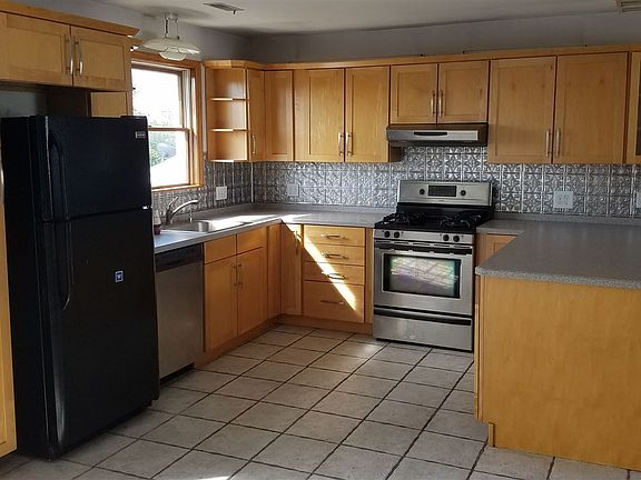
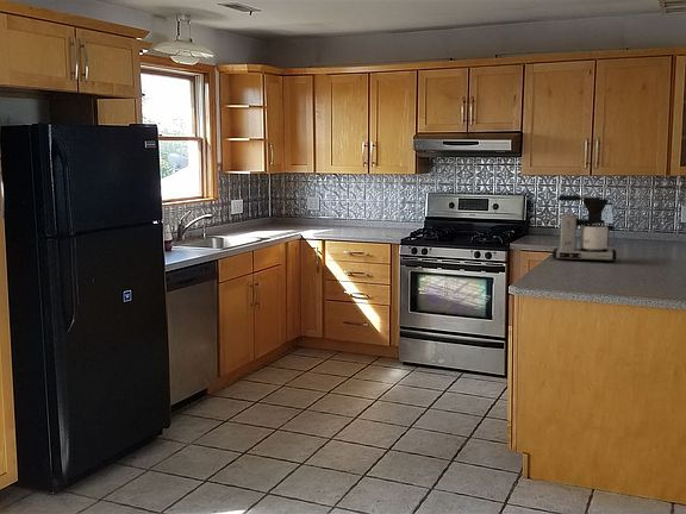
+ coffee maker [551,194,618,263]
